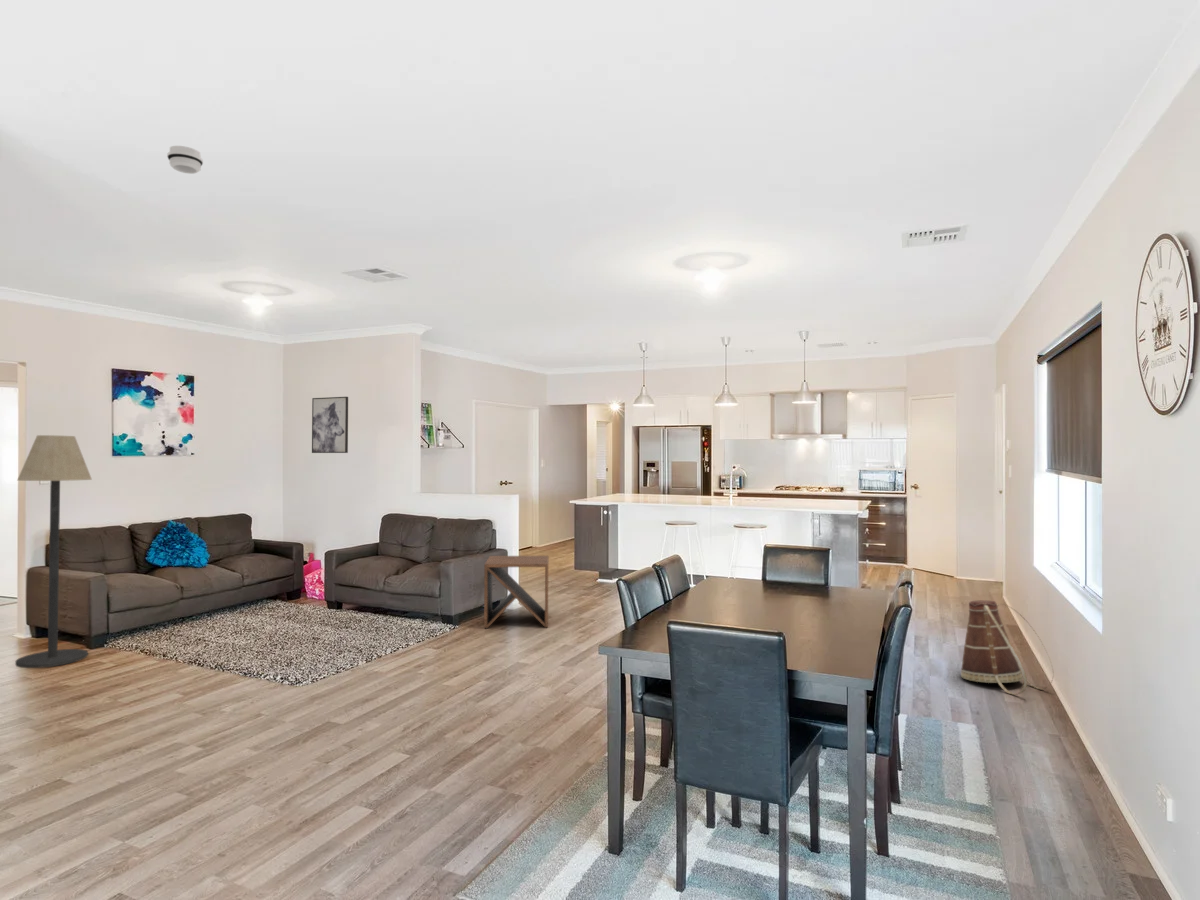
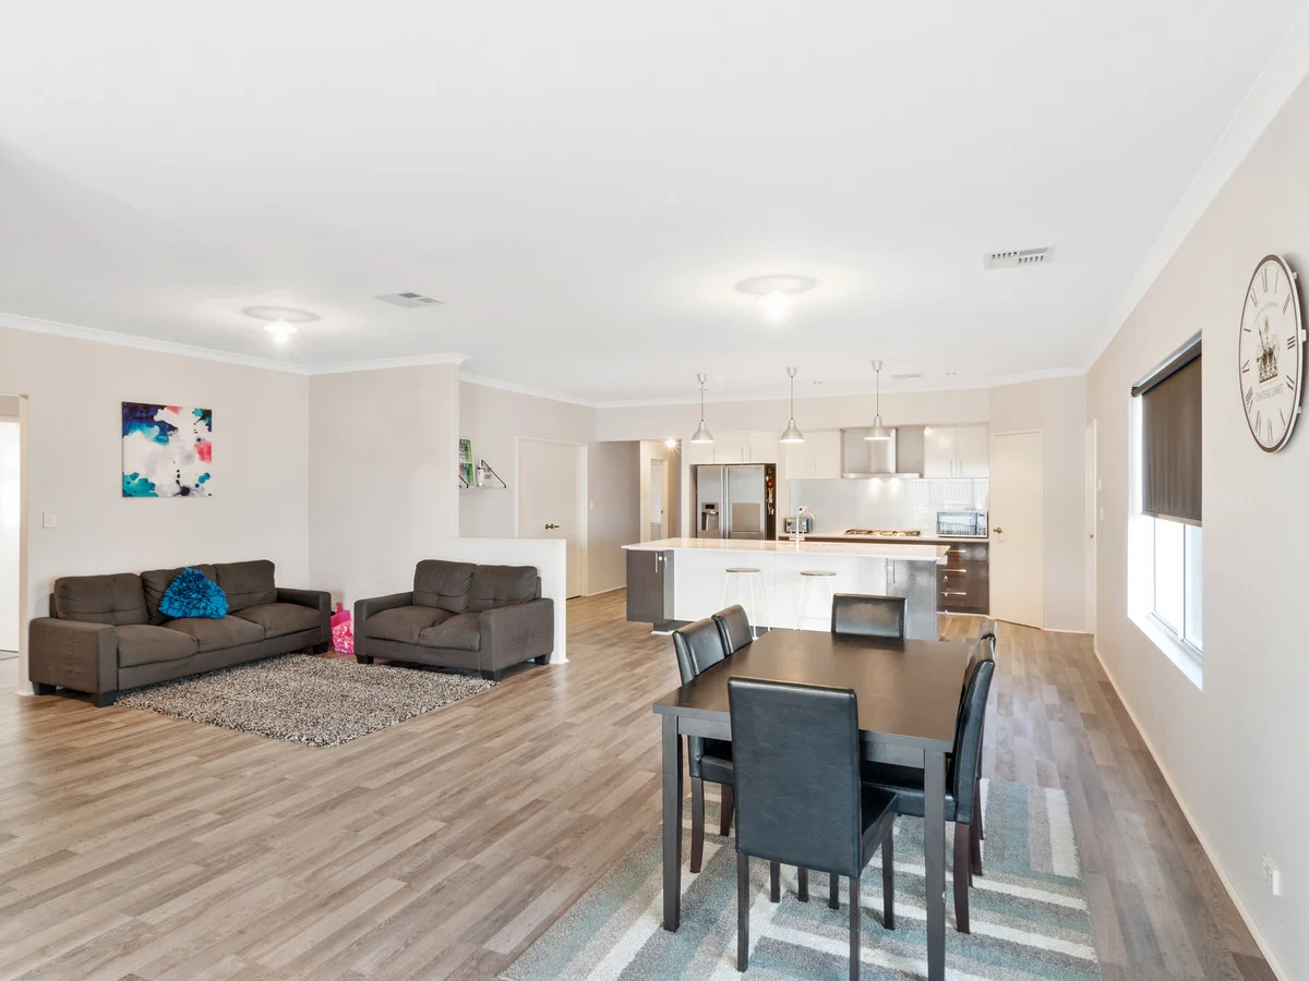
- basket [960,600,1055,696]
- floor lamp [14,434,93,669]
- smoke detector [166,145,204,175]
- side table [483,555,549,629]
- wall art [311,396,349,454]
